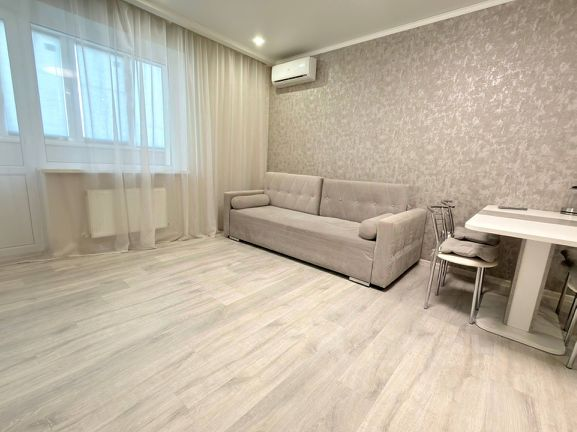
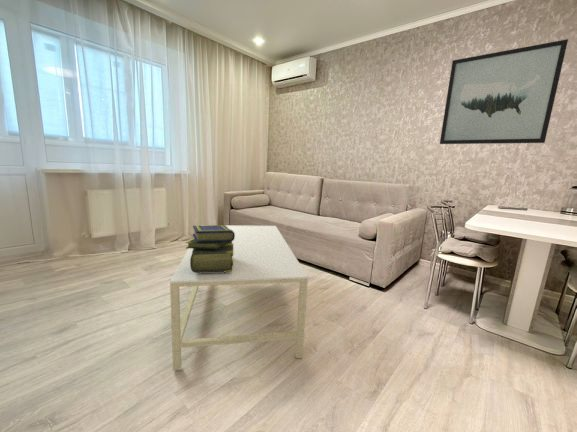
+ coffee table [169,224,309,371]
+ wall art [439,38,569,145]
+ stack of books [185,224,235,273]
